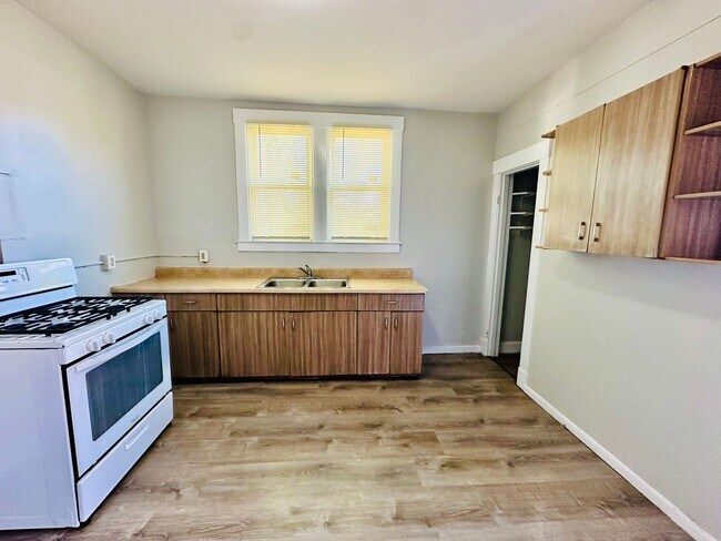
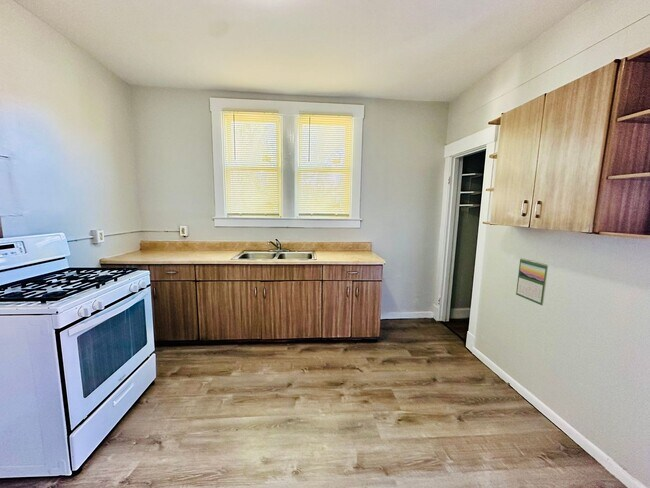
+ calendar [515,257,549,306]
